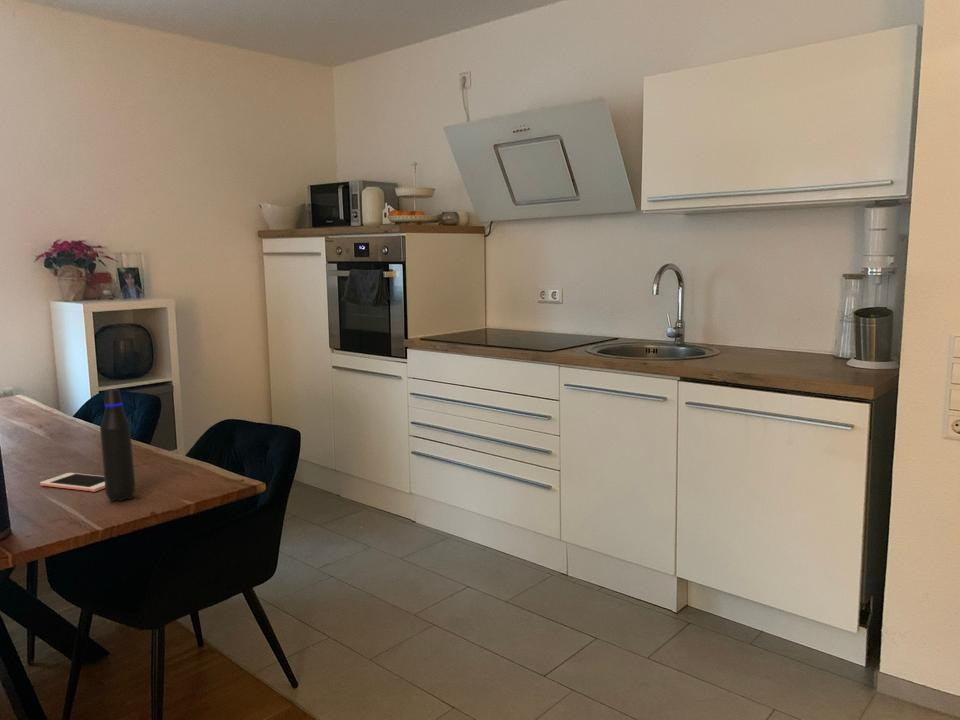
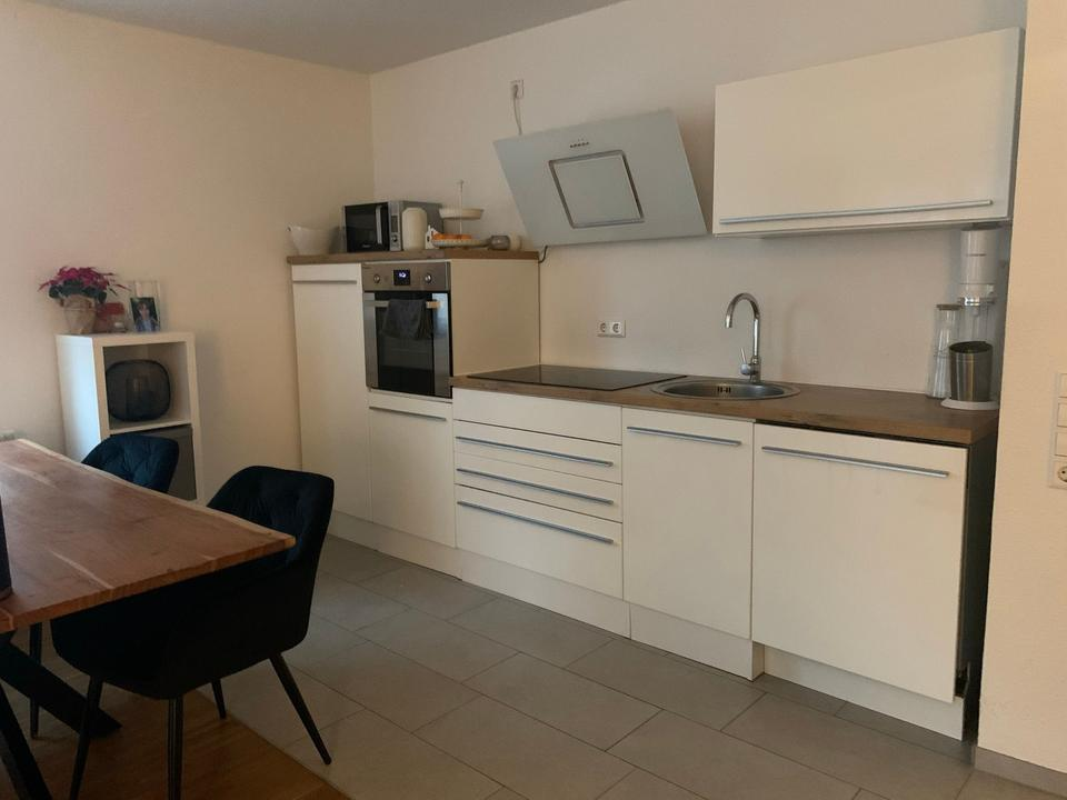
- water bottle [99,388,137,502]
- cell phone [39,472,105,493]
